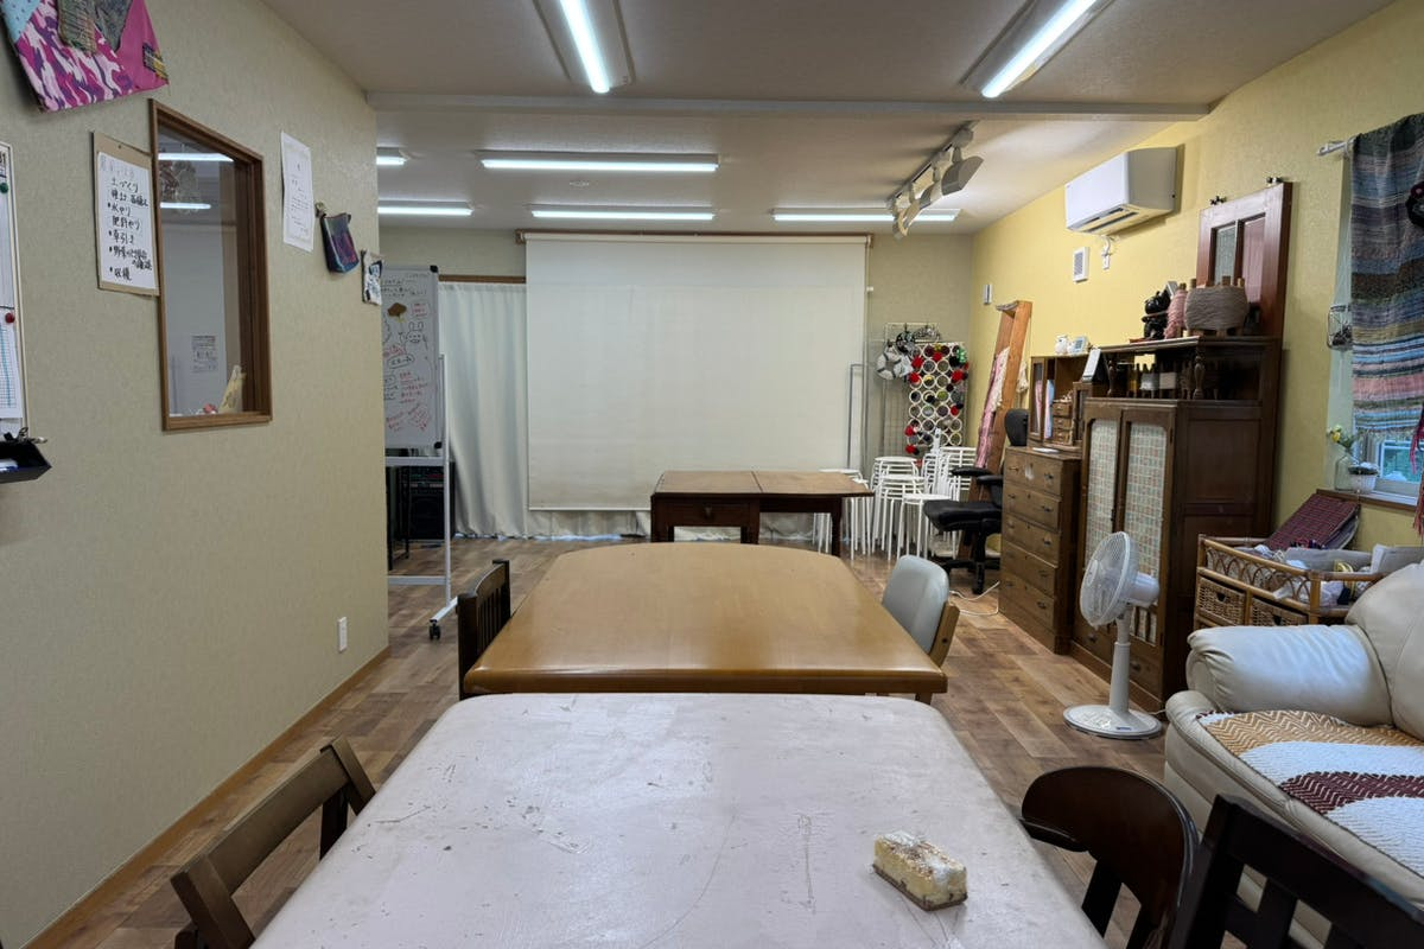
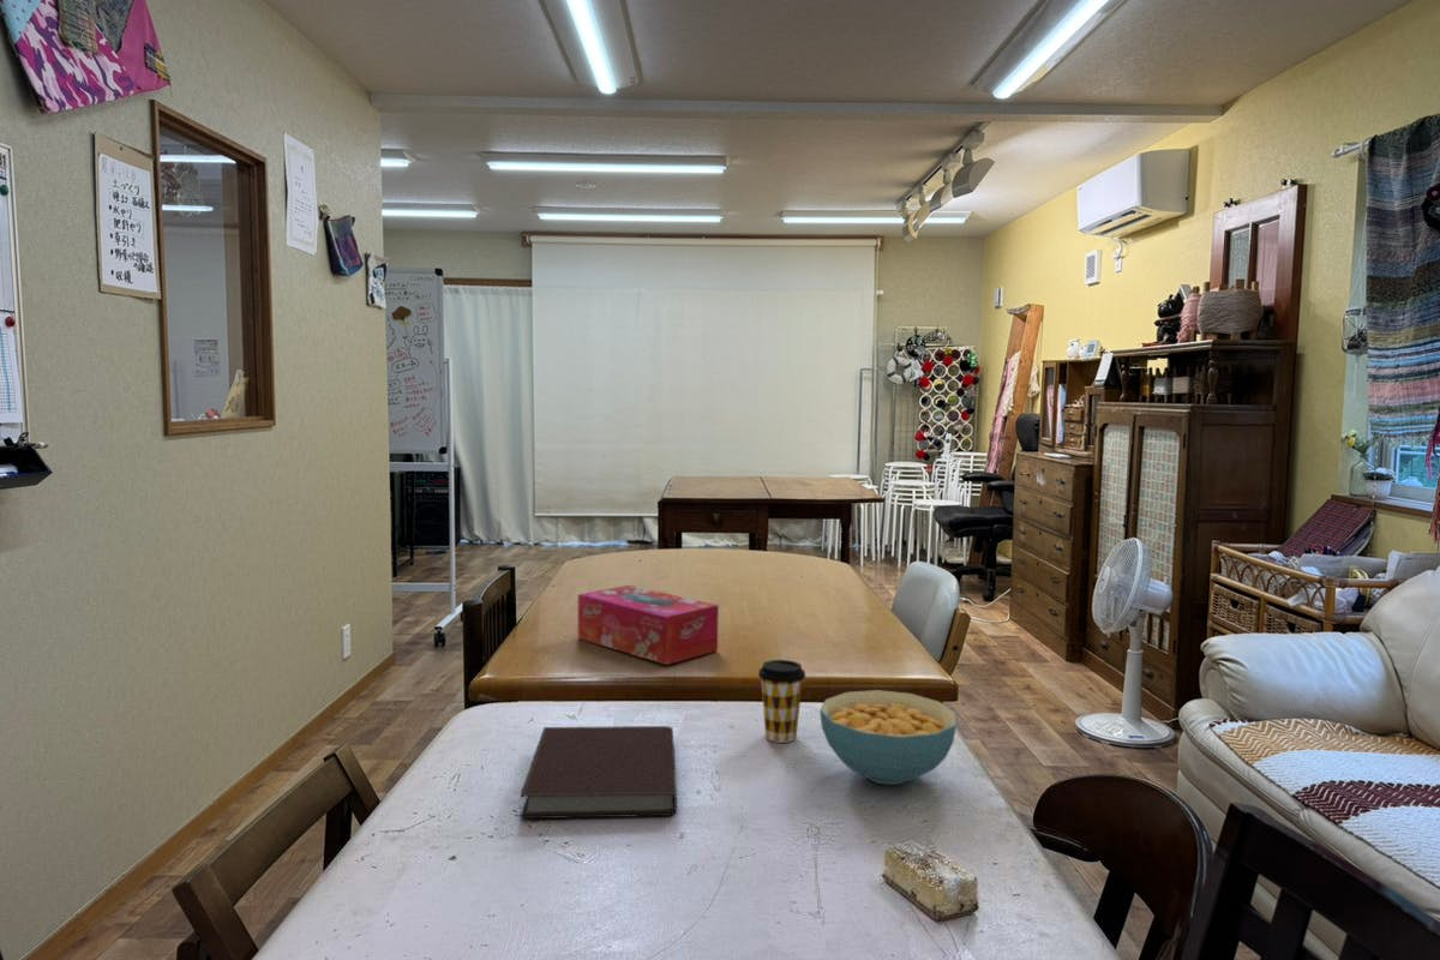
+ cereal bowl [818,689,958,786]
+ coffee cup [757,659,806,744]
+ tissue box [577,584,720,666]
+ notebook [518,725,678,820]
